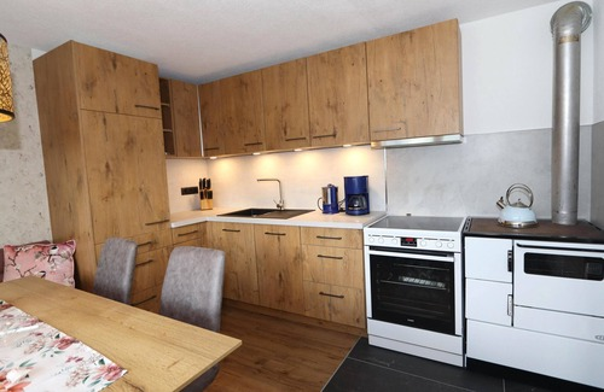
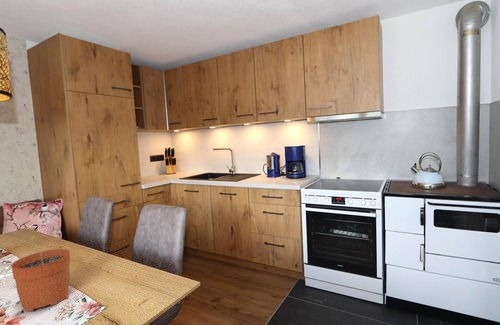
+ plant pot [10,235,71,312]
